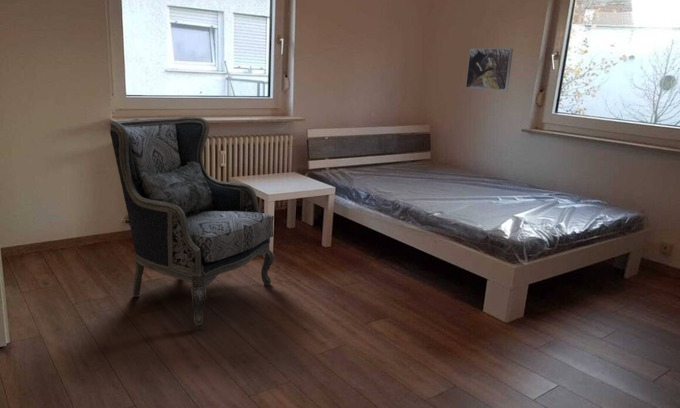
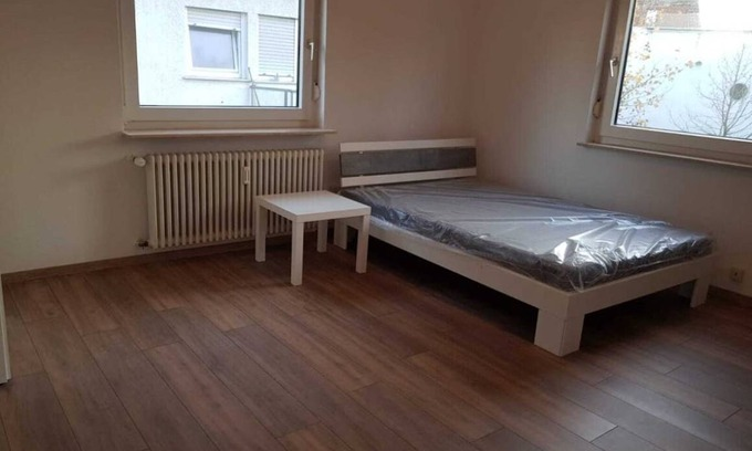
- armchair [109,116,276,330]
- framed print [465,48,514,92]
